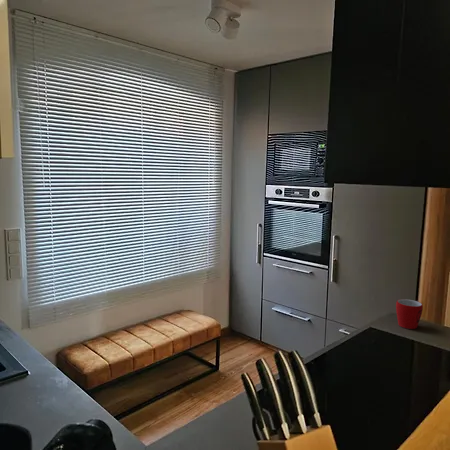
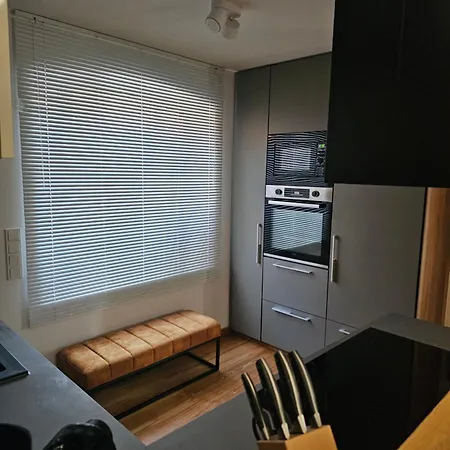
- mug [395,298,424,330]
